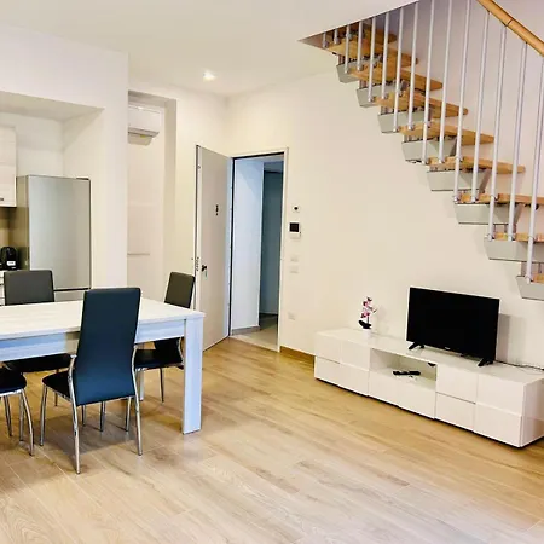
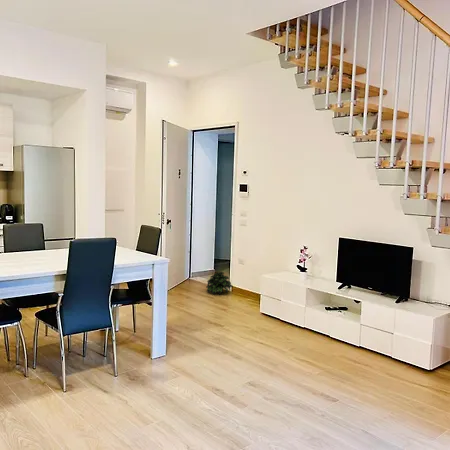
+ potted plant [205,271,234,295]
